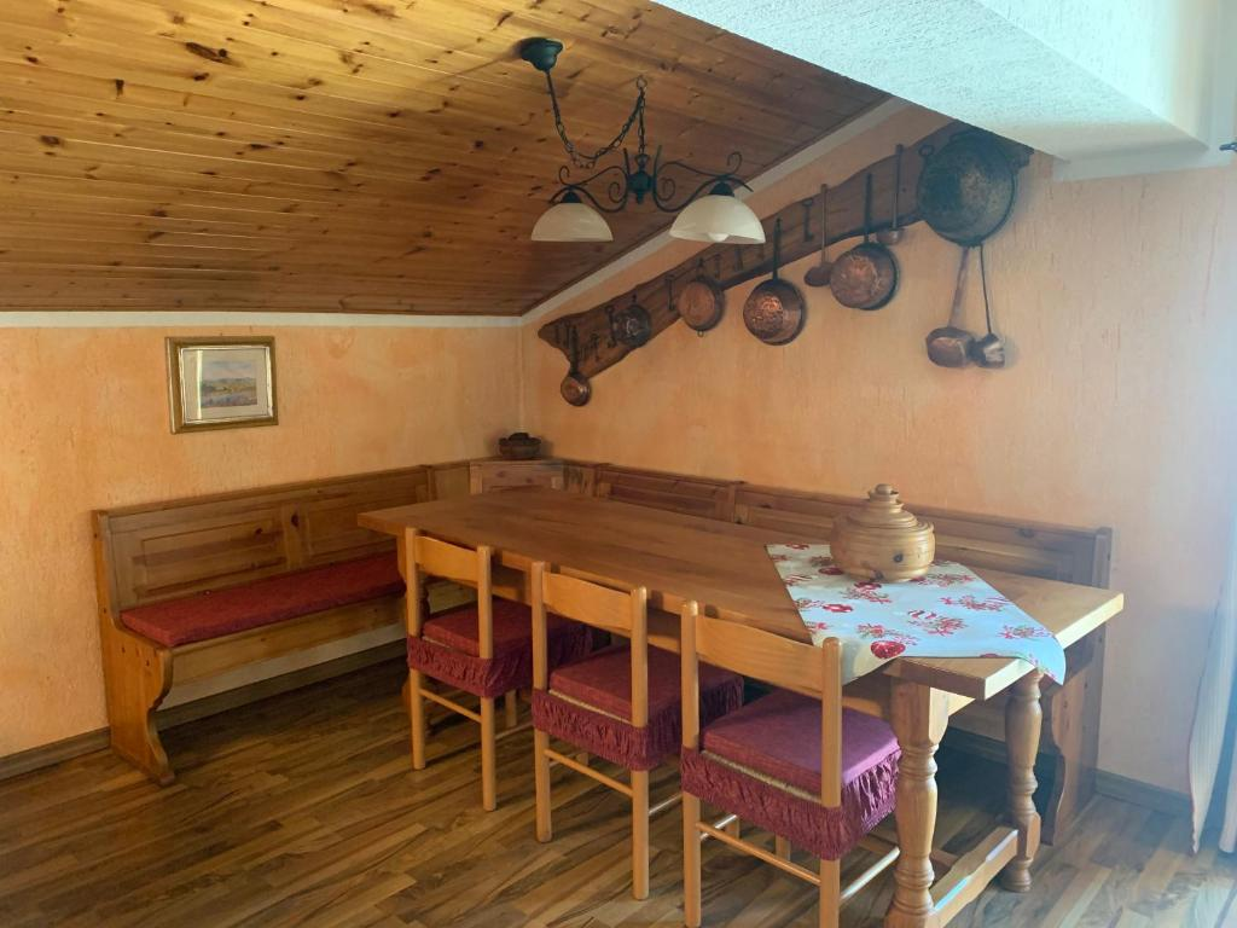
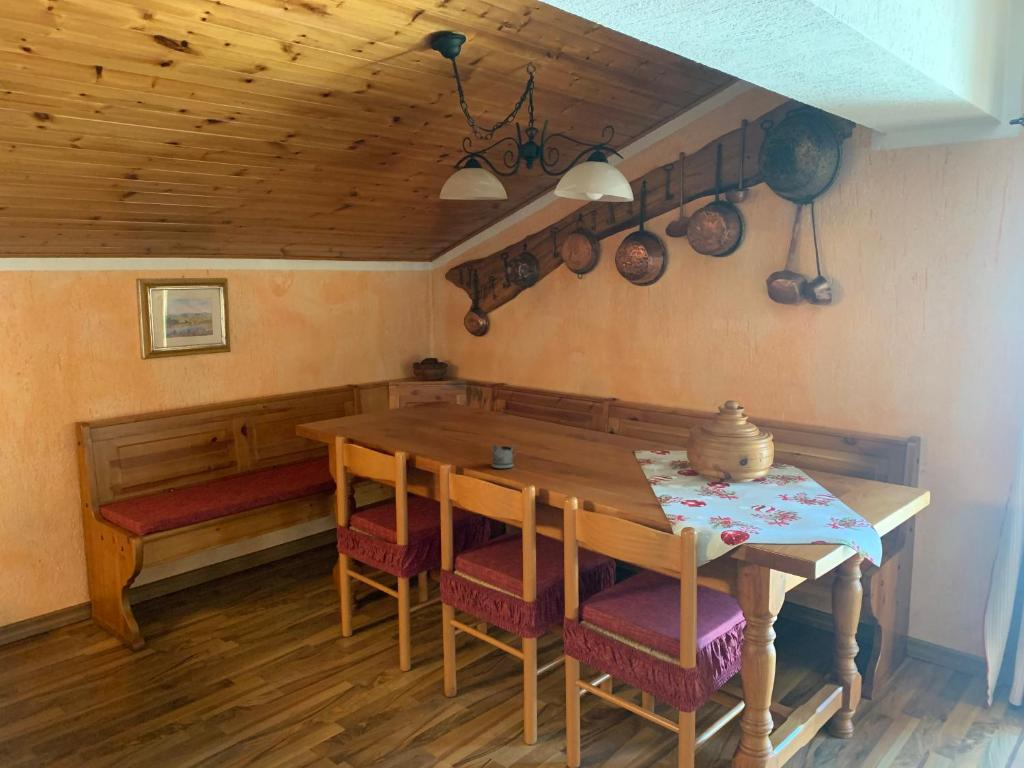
+ tea glass holder [491,443,519,469]
